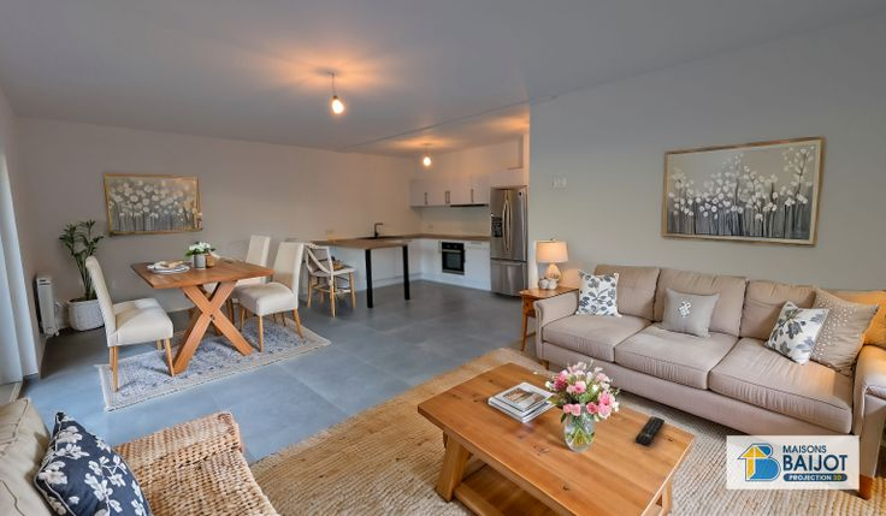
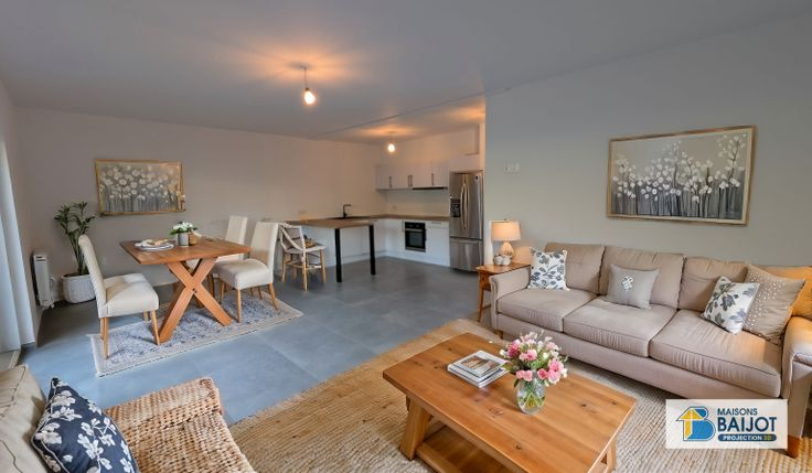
- remote control [634,415,666,446]
